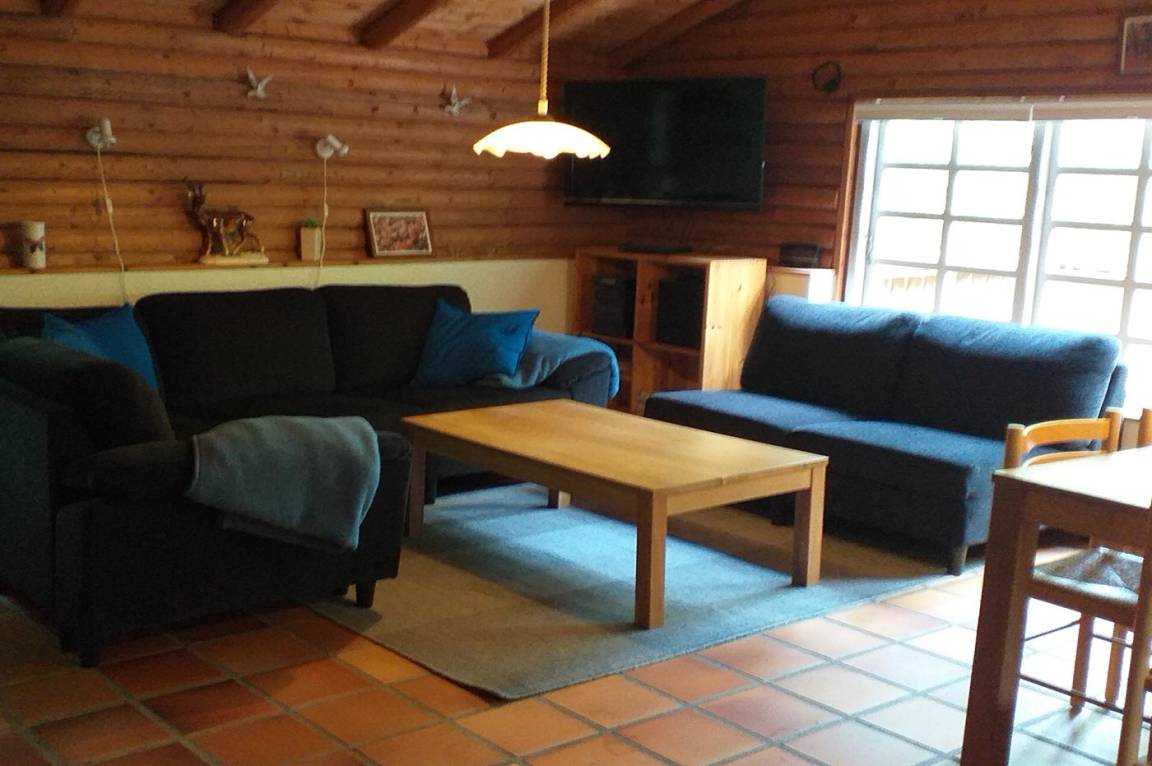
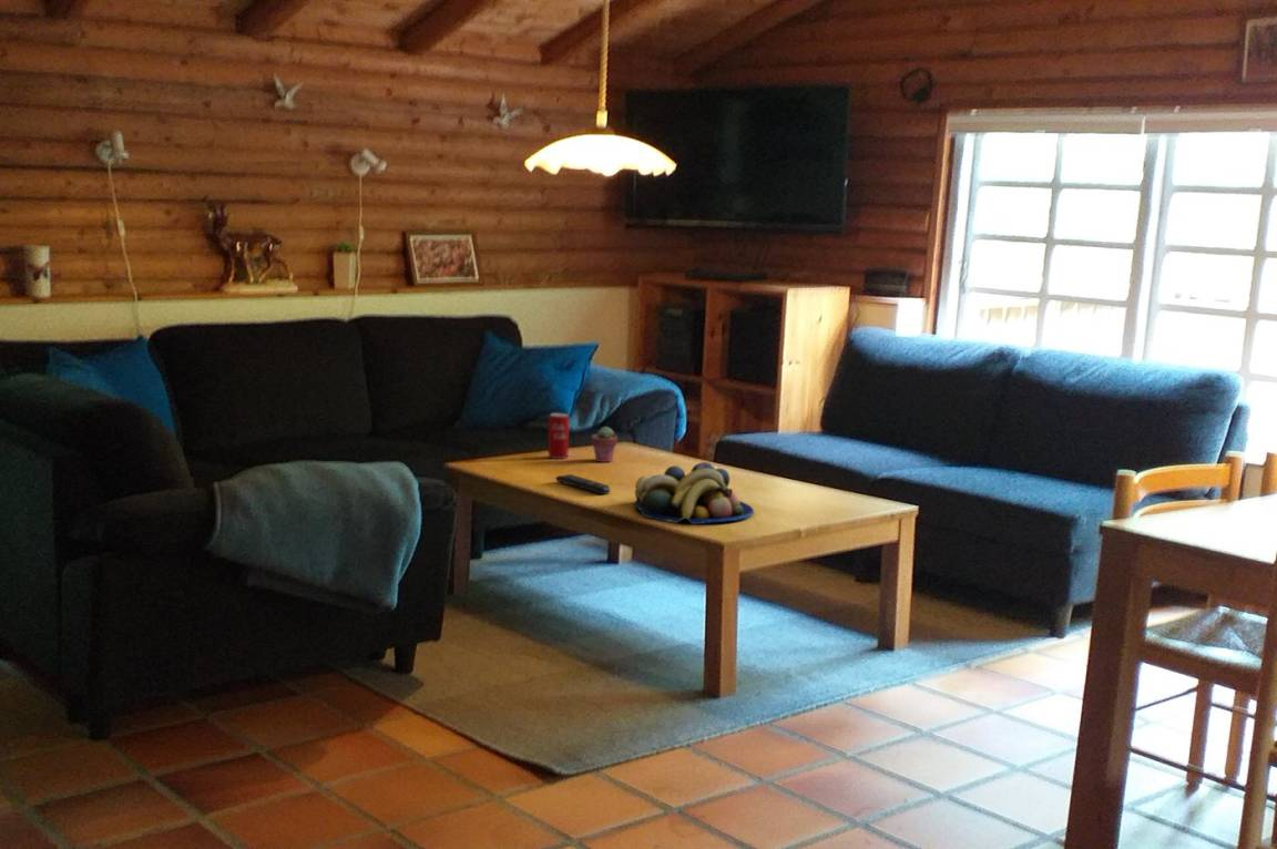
+ fruit bowl [634,461,755,525]
+ beverage can [548,412,570,460]
+ potted succulent [590,426,619,463]
+ remote control [554,473,612,495]
